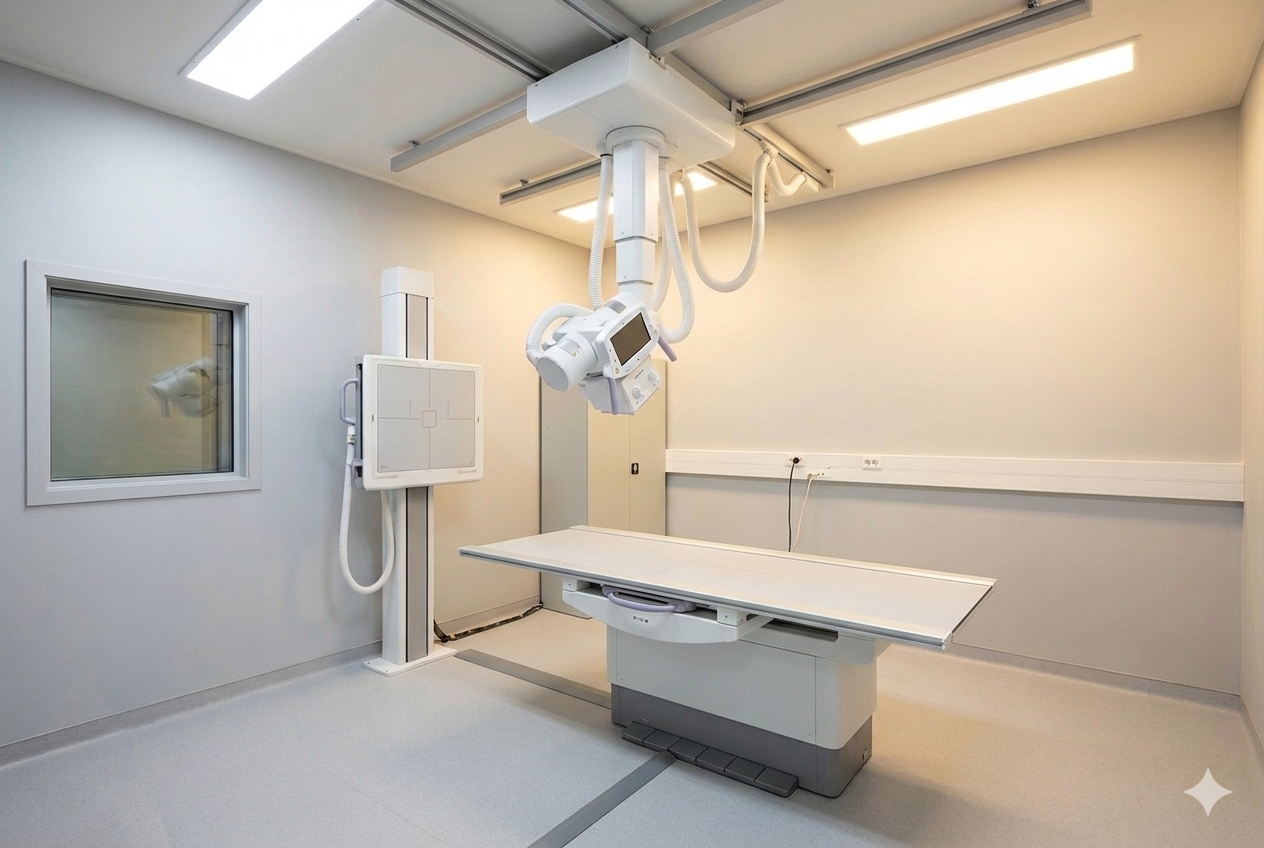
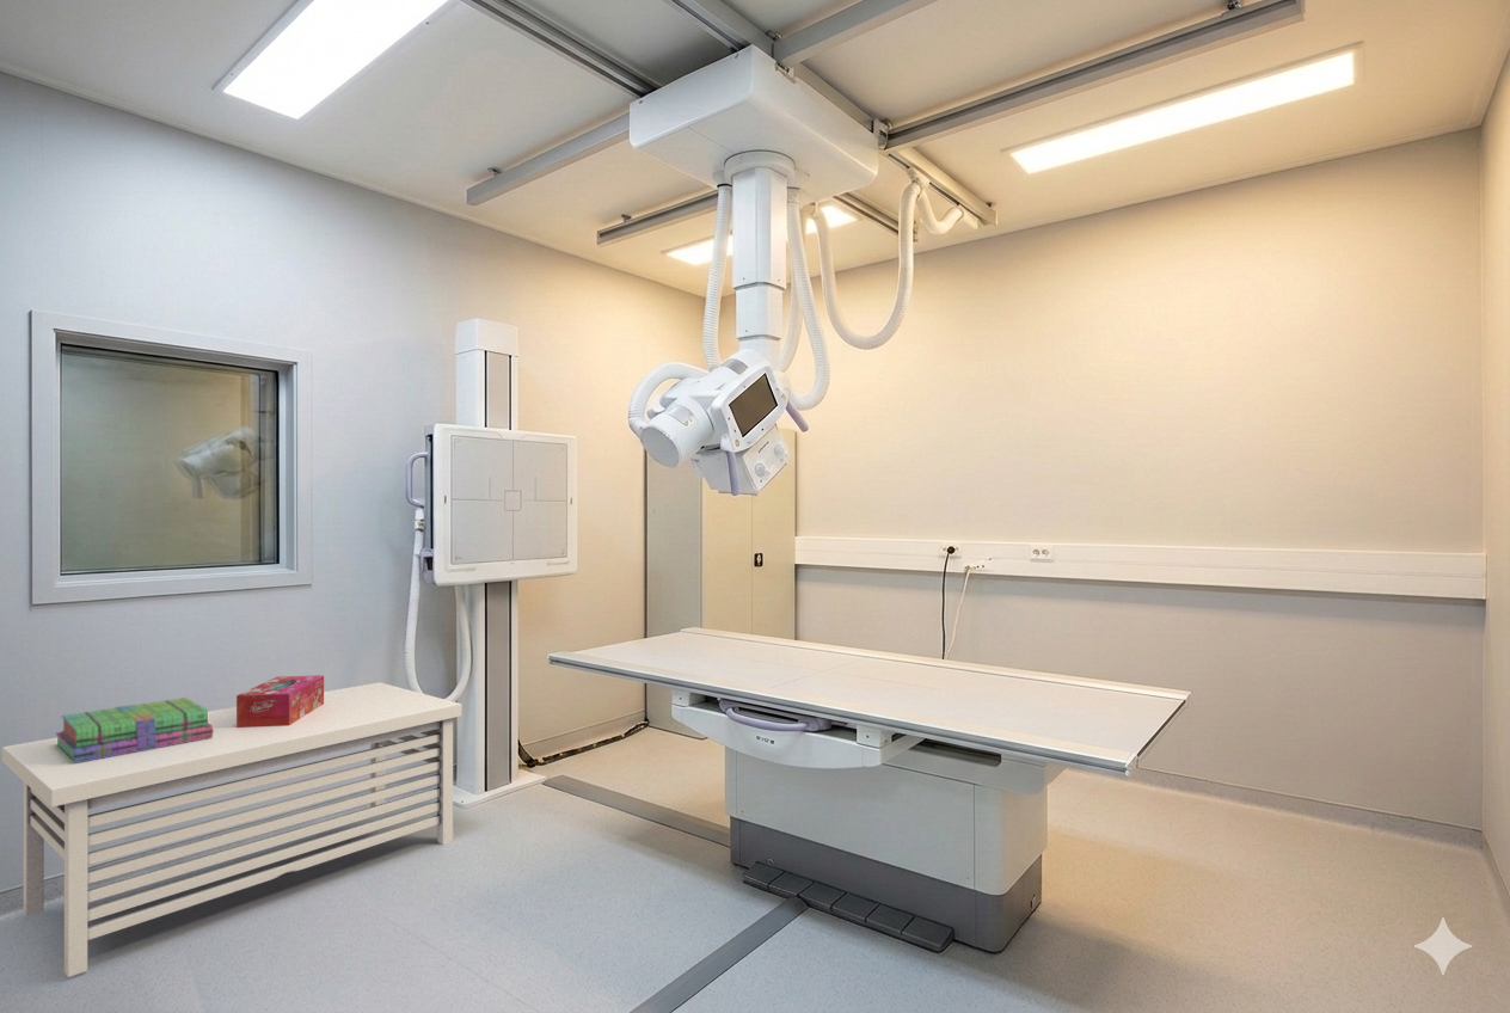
+ stack of books [54,696,213,763]
+ storage bench [1,681,462,978]
+ tissue box [235,674,325,727]
